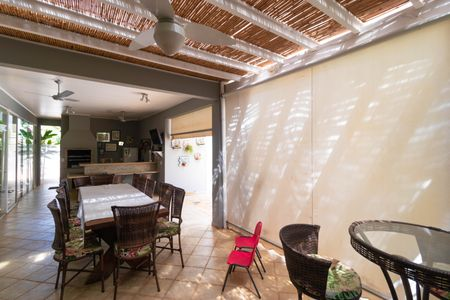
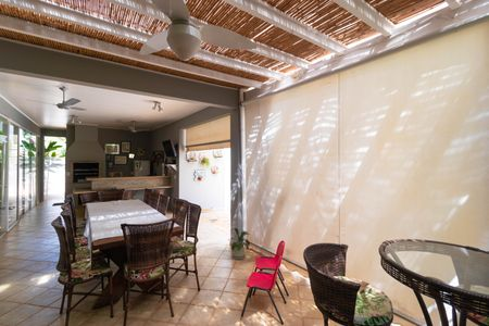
+ house plant [228,227,251,261]
